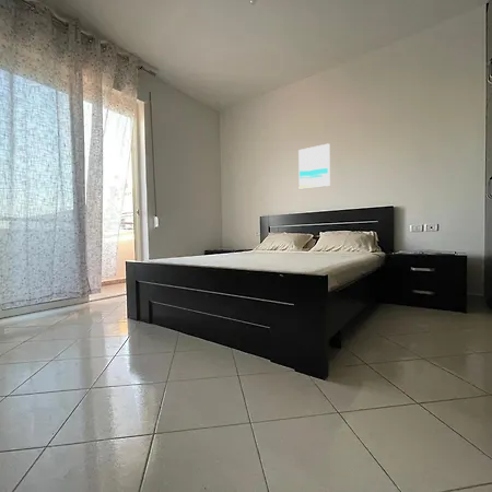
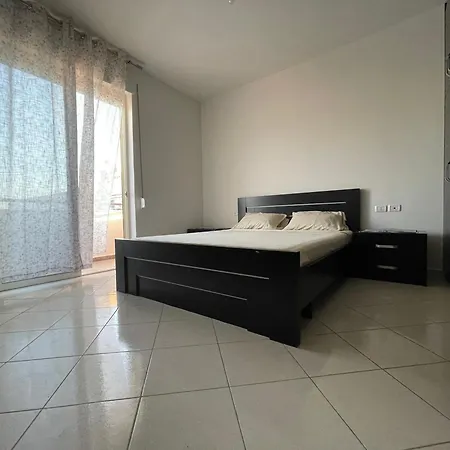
- wall art [297,142,331,190]
